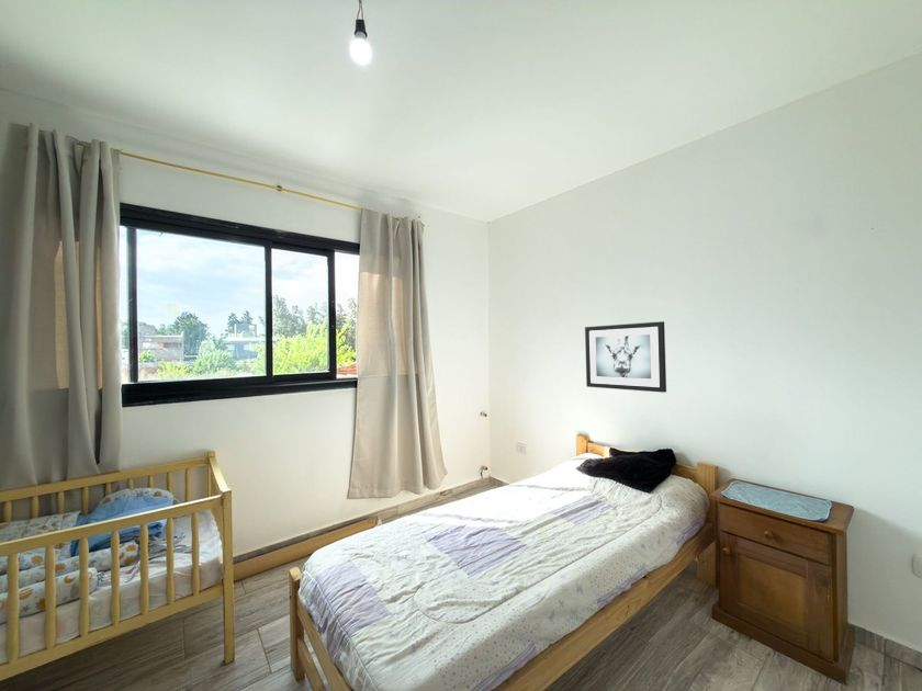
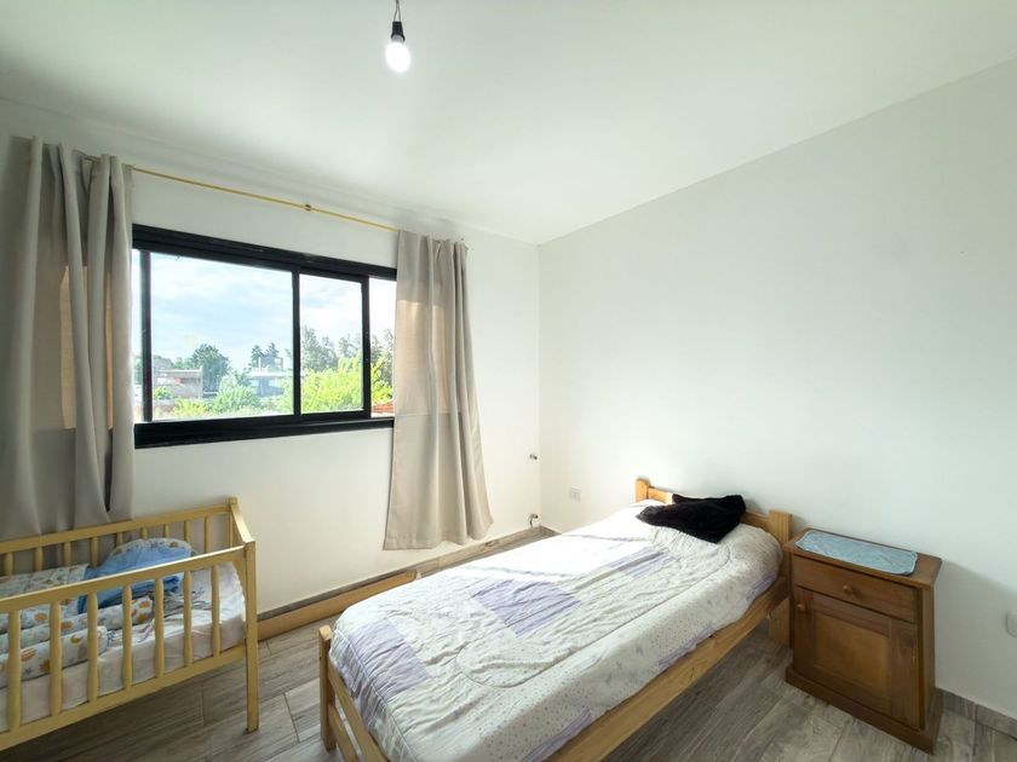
- wall art [584,320,667,394]
